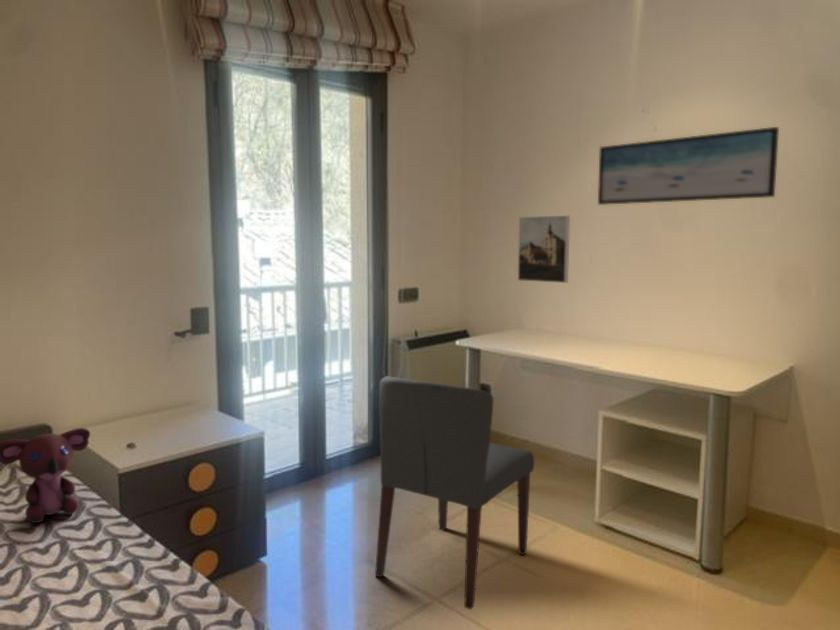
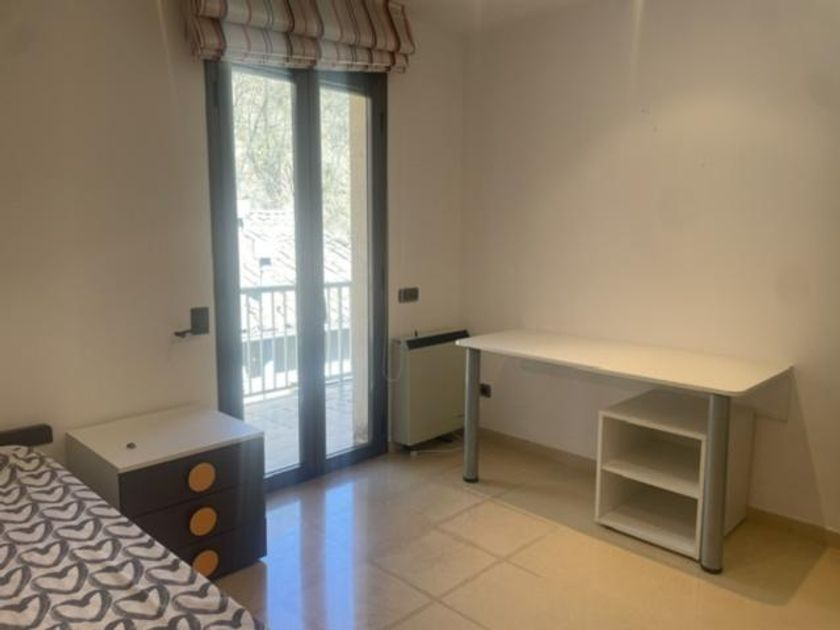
- wall art [597,126,780,206]
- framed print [517,215,571,284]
- chair [374,375,535,611]
- teddy bear [0,427,91,524]
